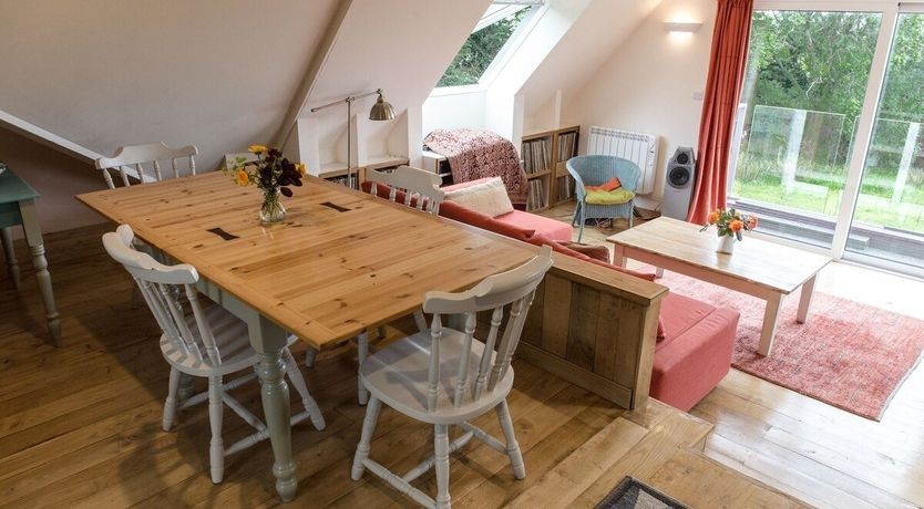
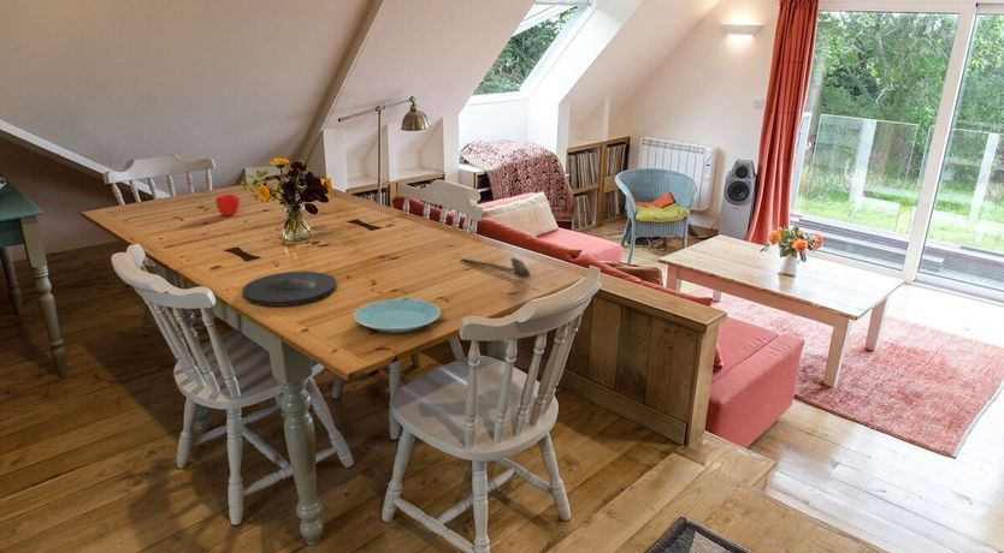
+ plate [241,270,337,308]
+ plate [353,298,442,334]
+ spoon [459,257,531,279]
+ apple [215,194,241,218]
